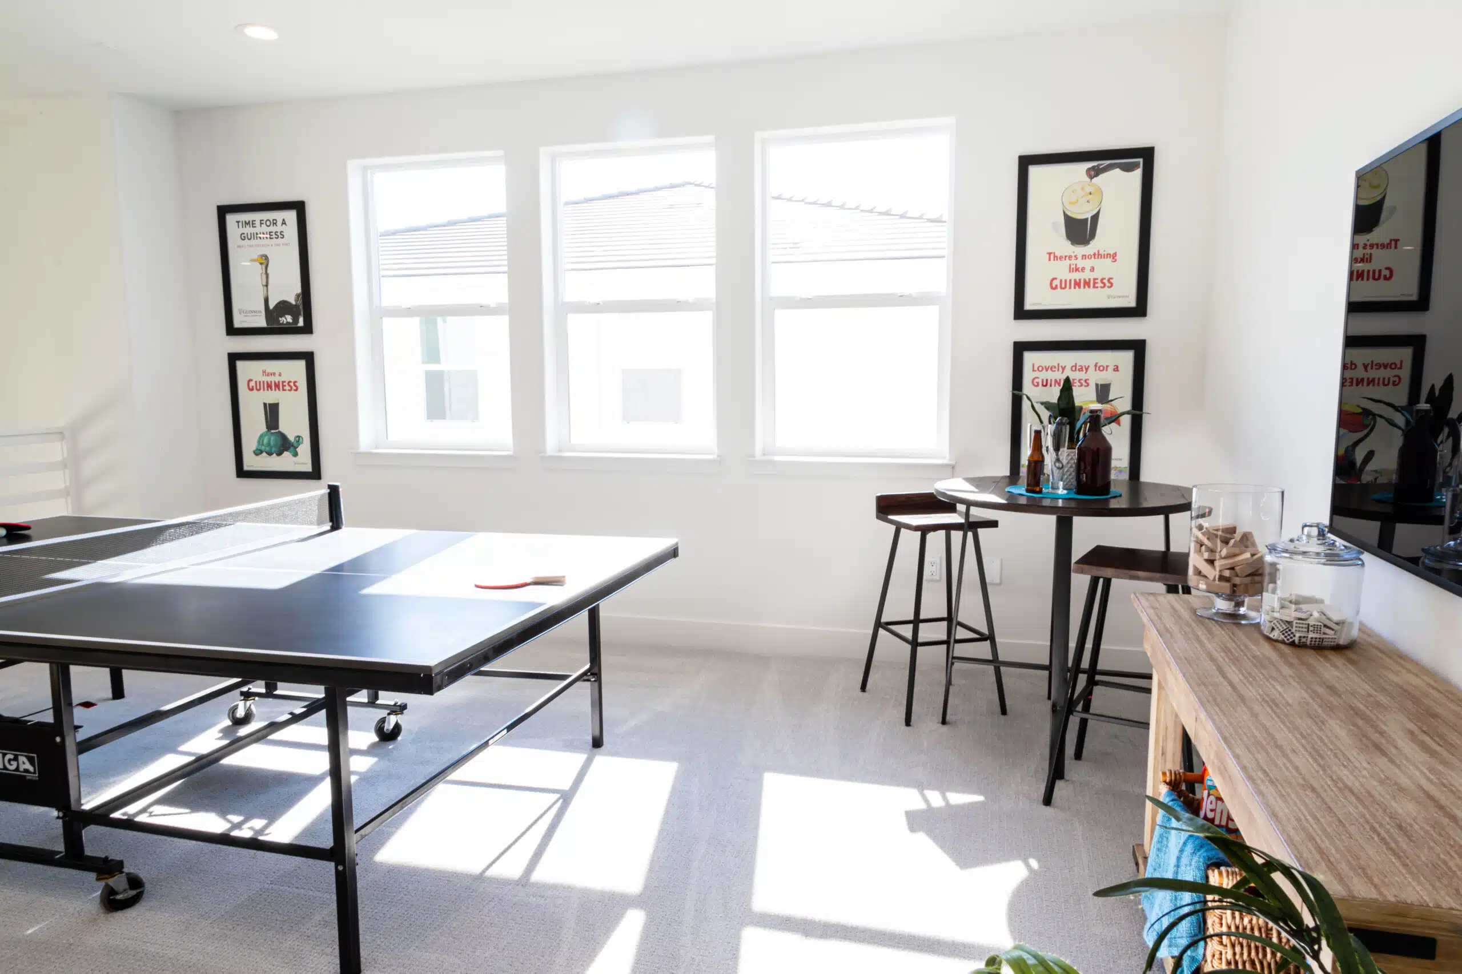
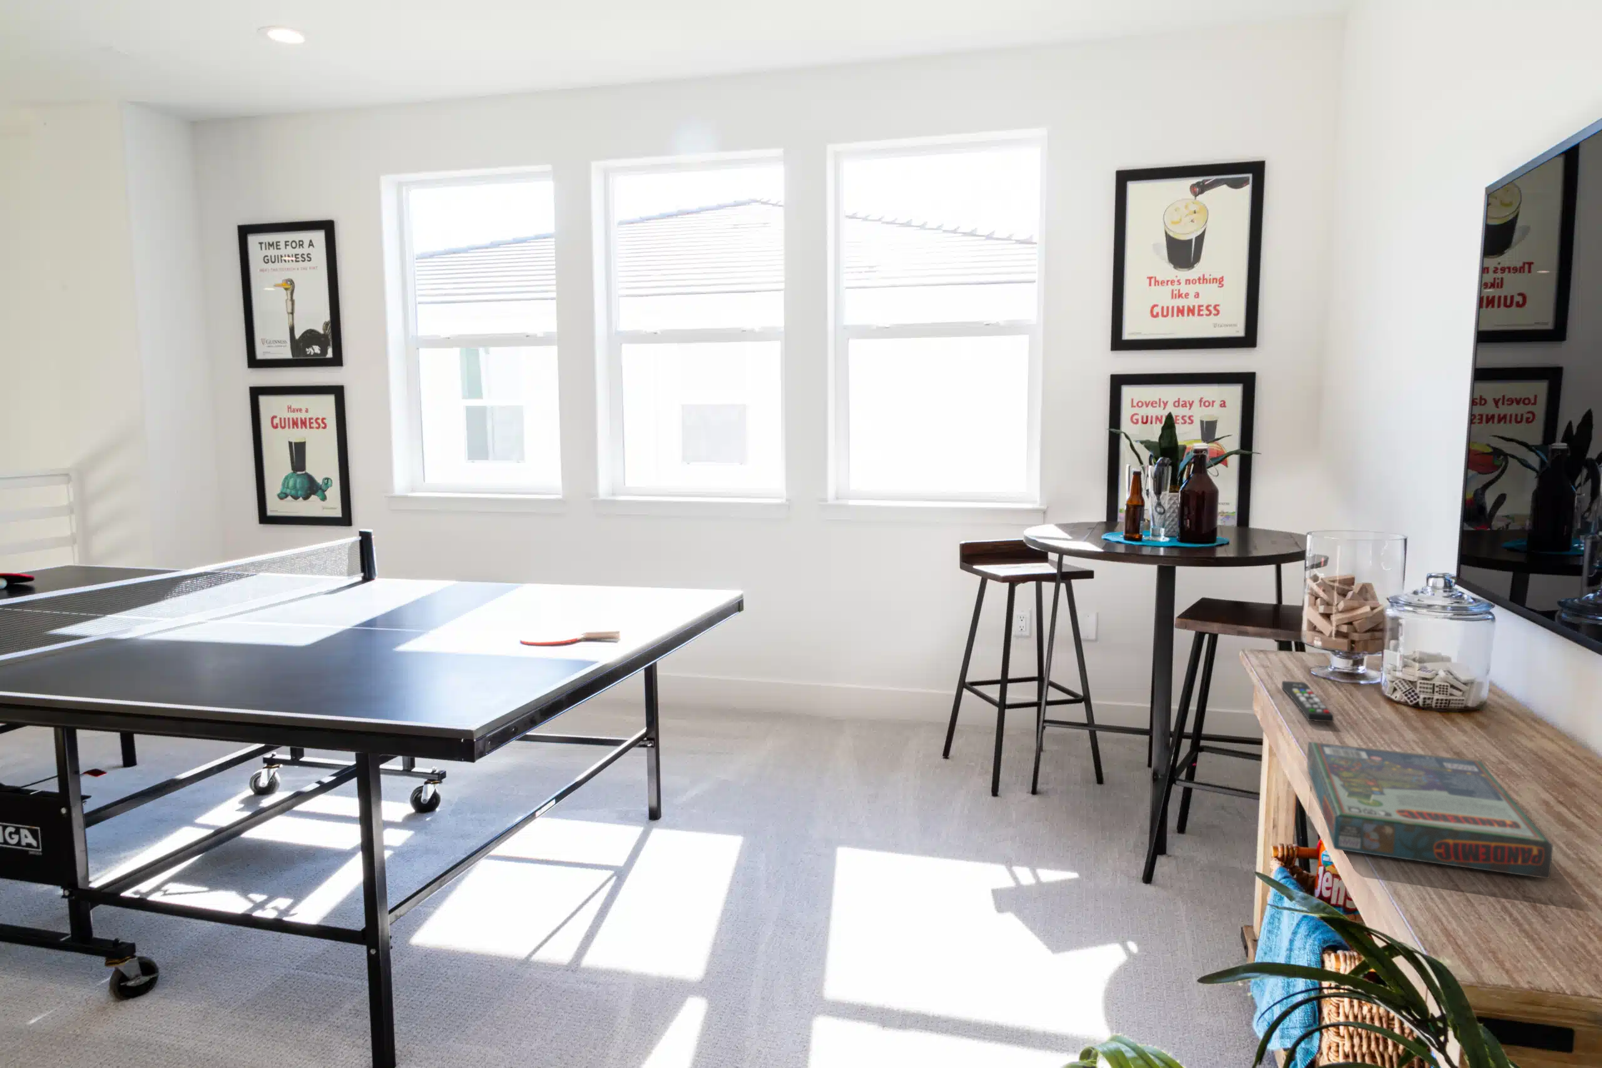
+ board game [1306,741,1553,878]
+ remote control [1281,681,1334,722]
